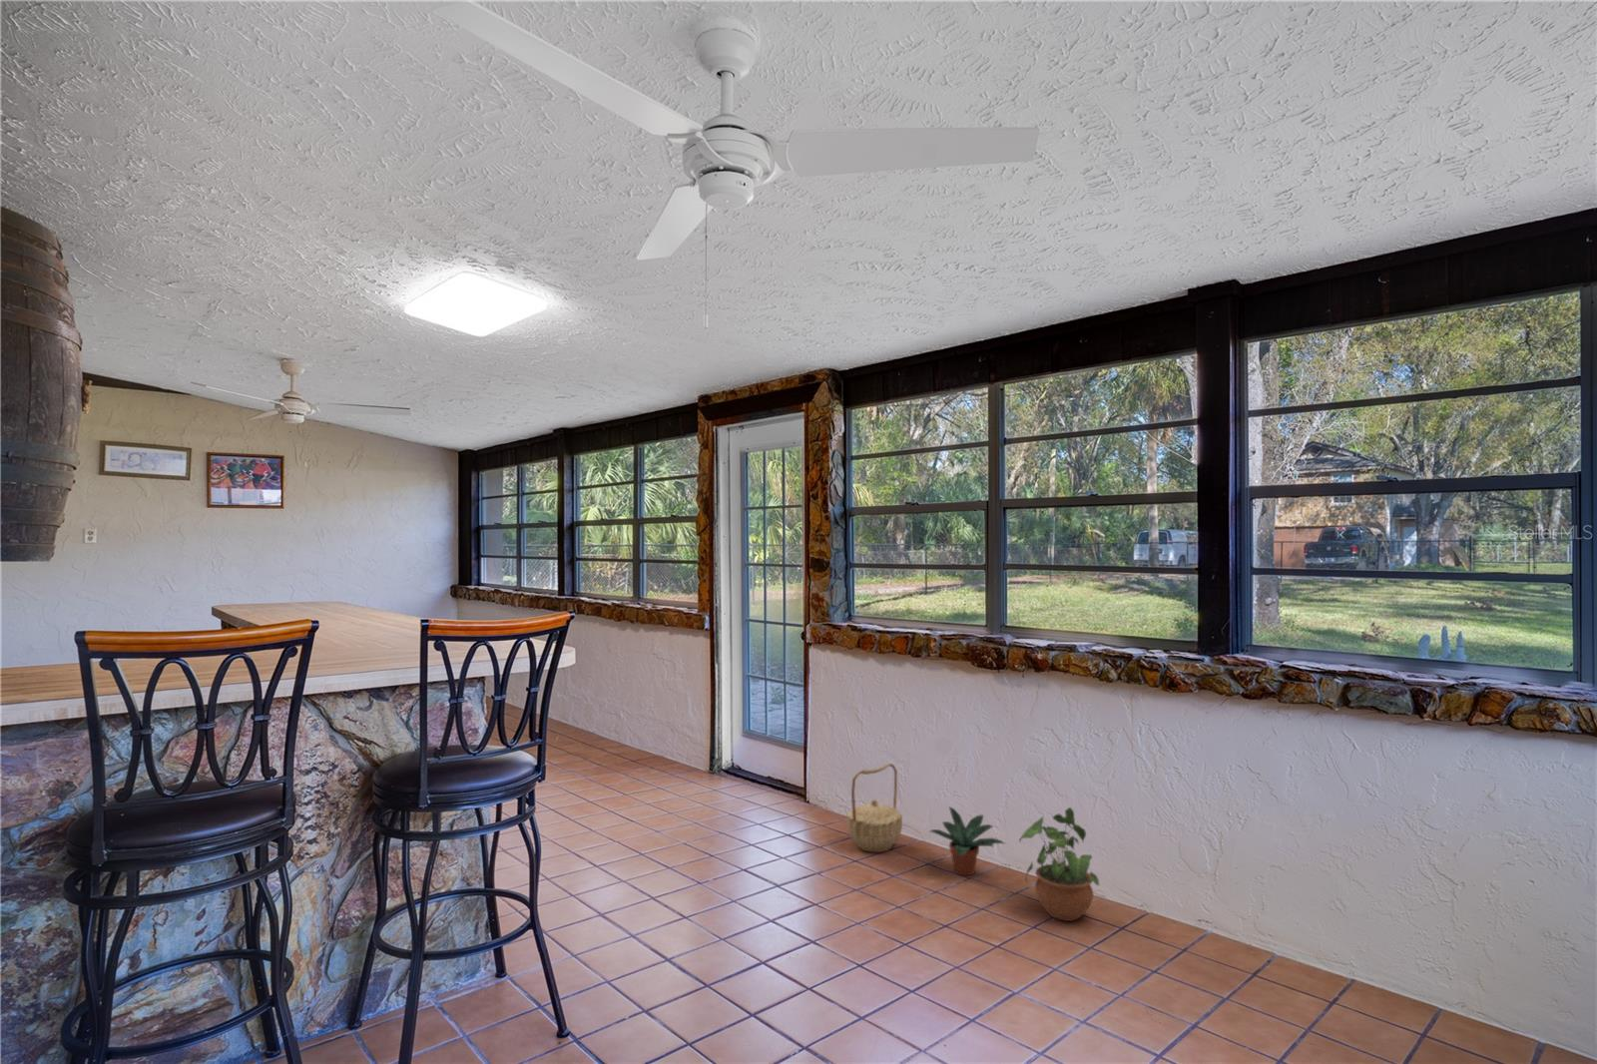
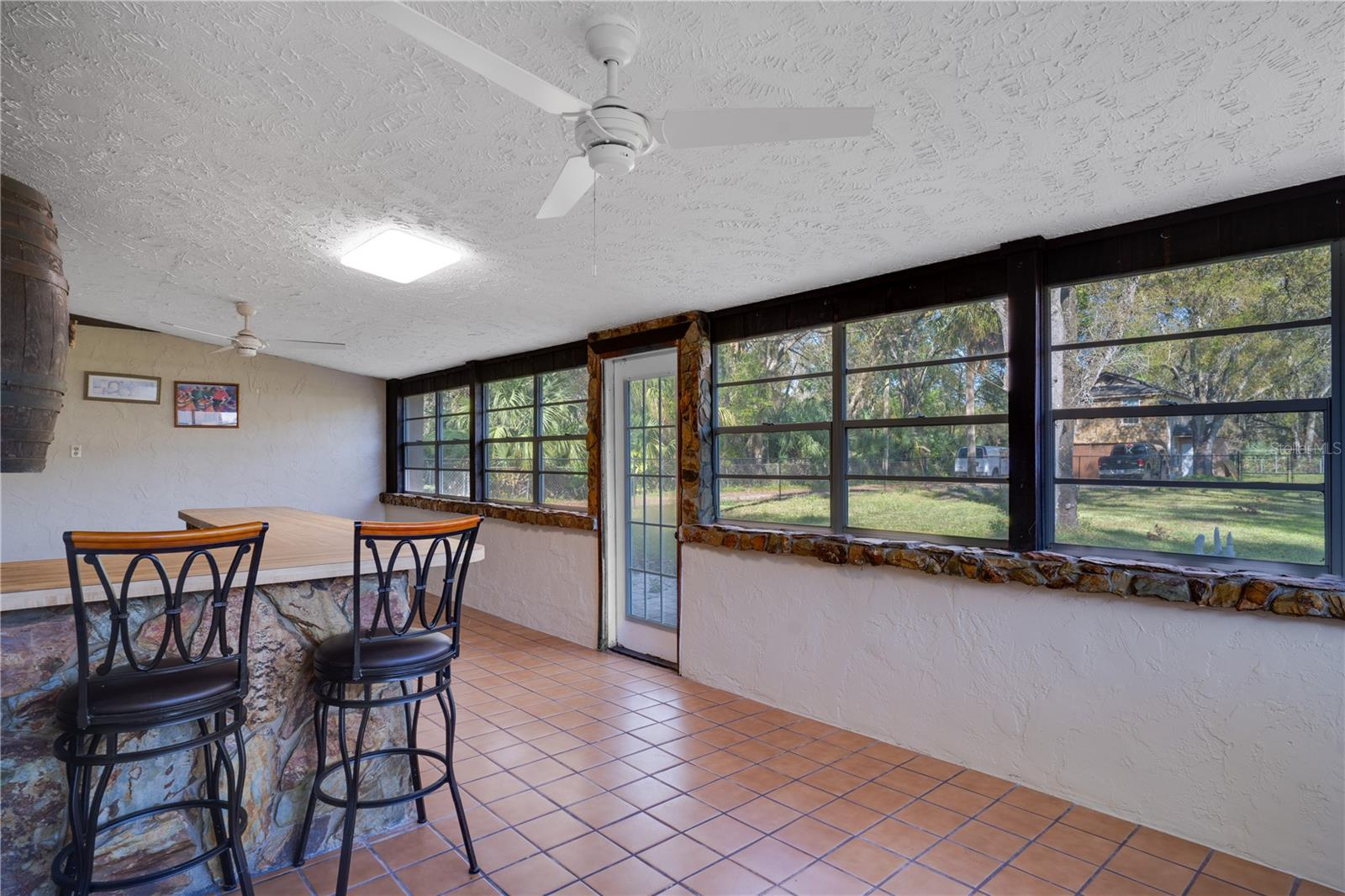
- potted plant [930,805,1006,876]
- basket [847,762,904,854]
- potted plant [1018,806,1099,923]
